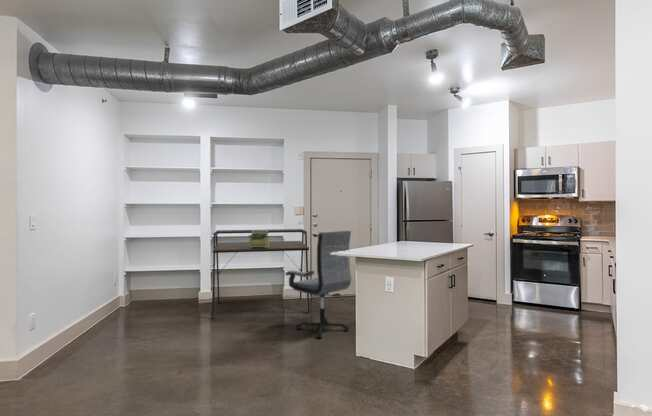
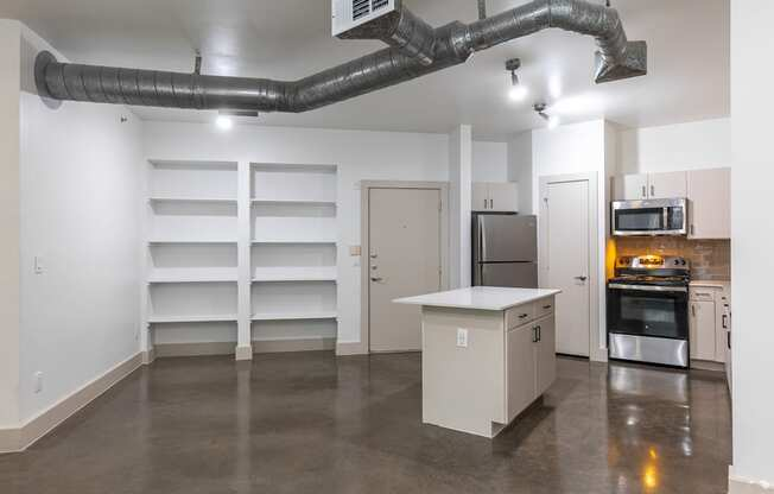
- desk [212,228,310,320]
- office chair [284,230,352,339]
- stack of books [247,229,270,247]
